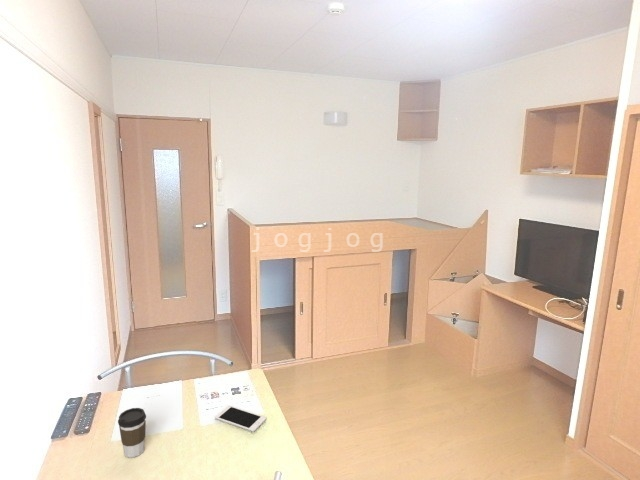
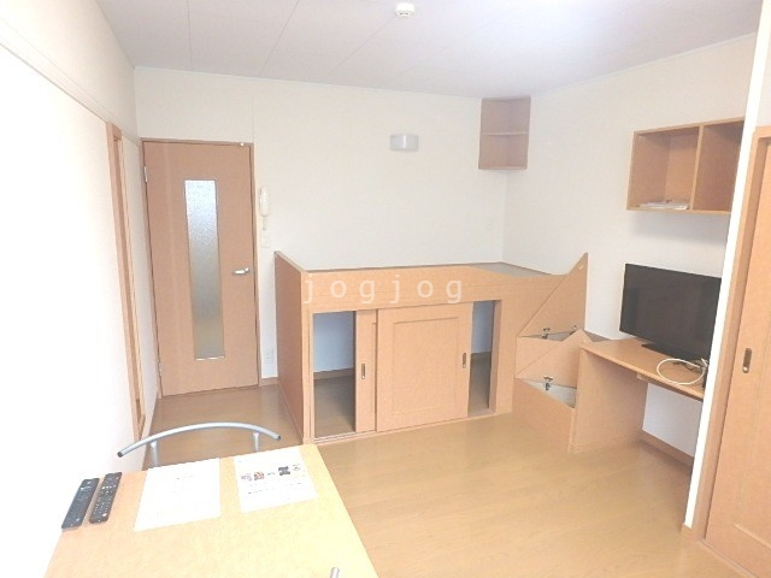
- coffee cup [117,407,147,458]
- cell phone [214,405,267,433]
